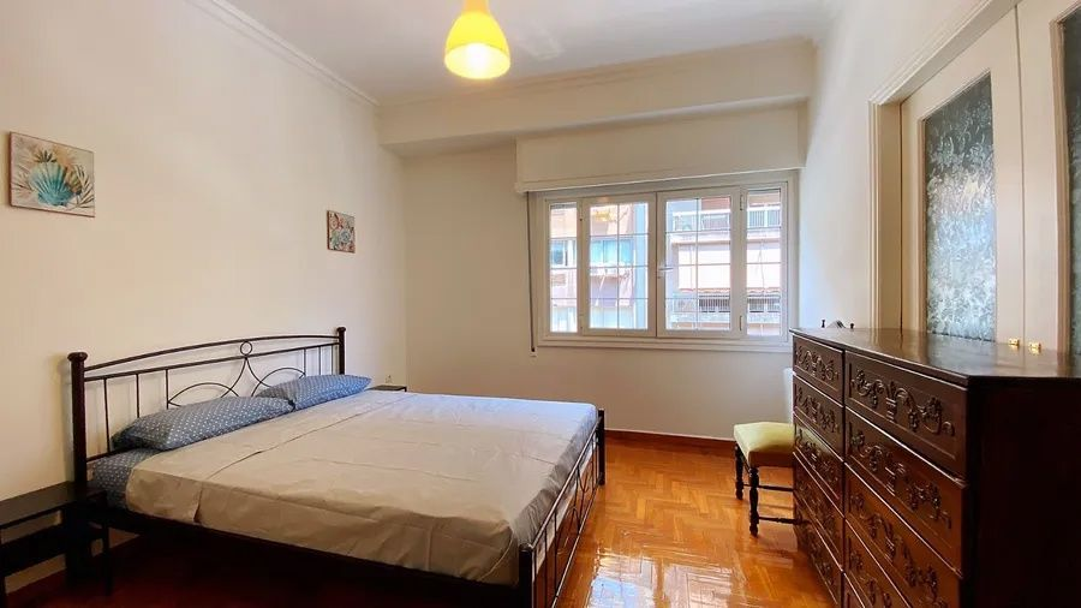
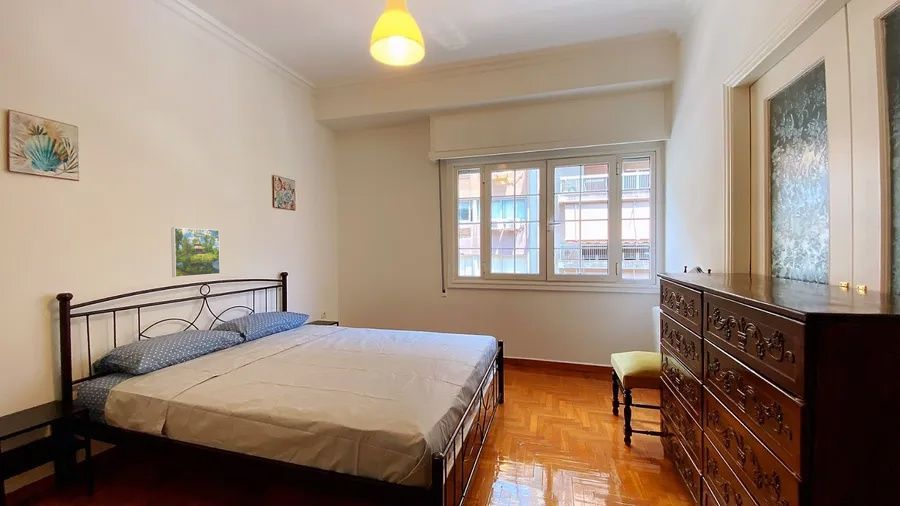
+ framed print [170,227,221,278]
